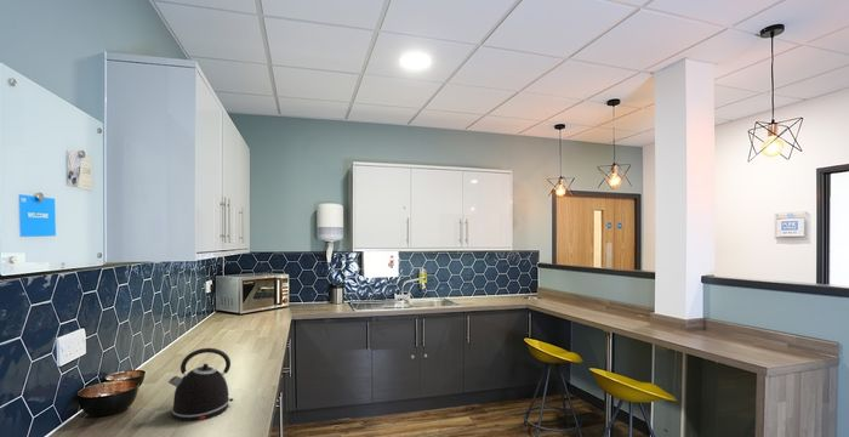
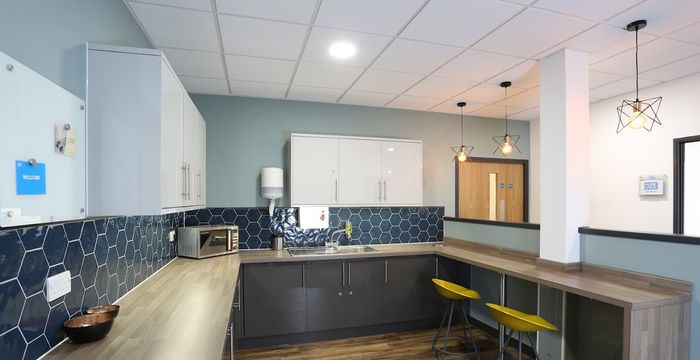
- kettle [167,347,234,422]
